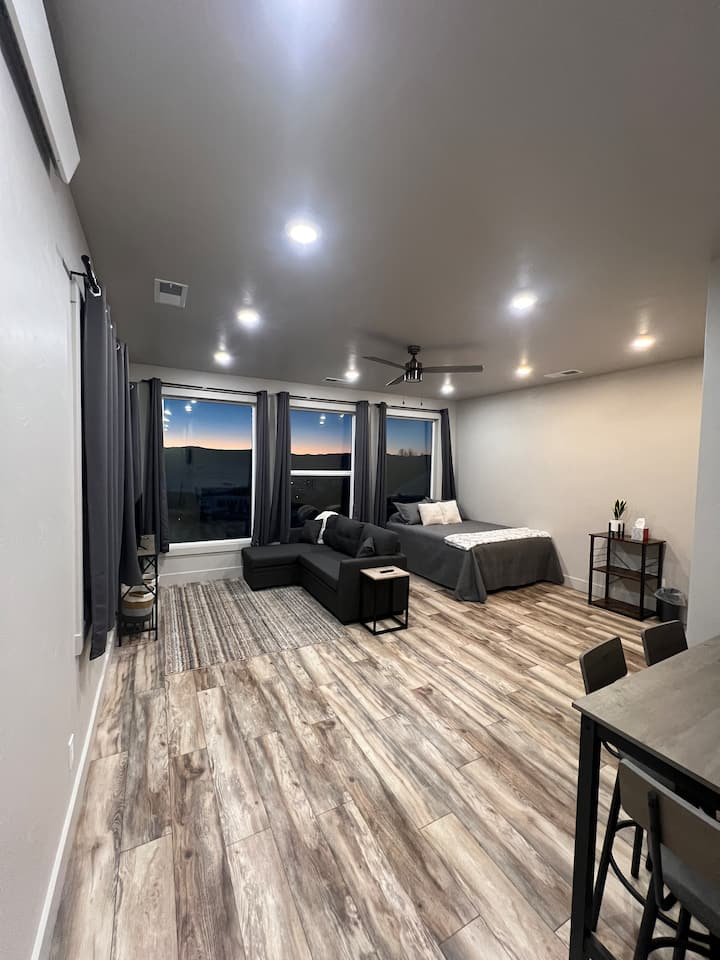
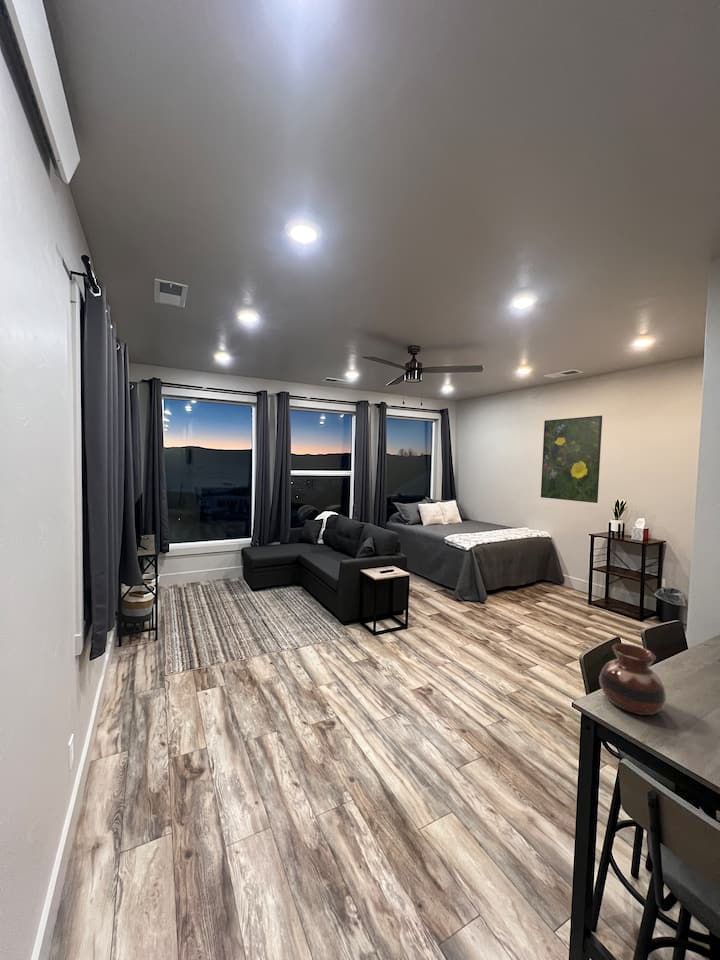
+ vase [598,642,667,716]
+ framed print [540,415,603,504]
